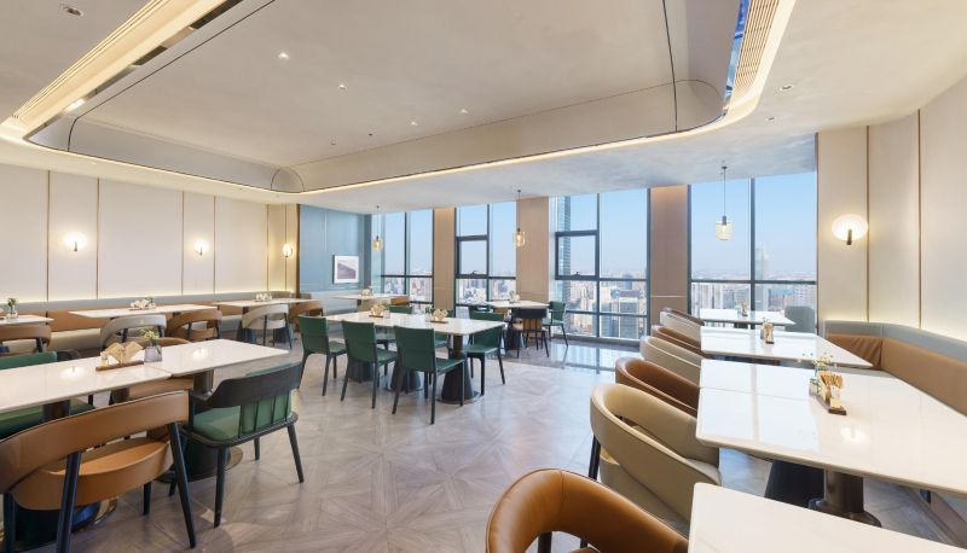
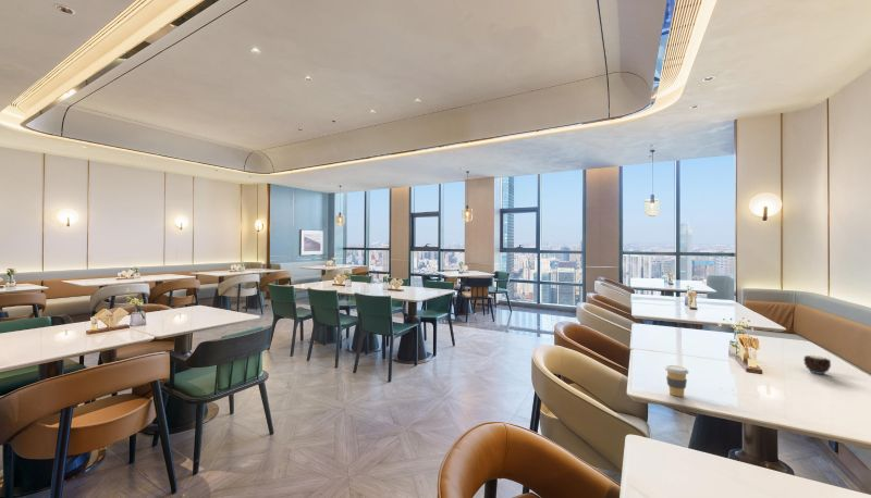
+ coffee cup [664,364,689,398]
+ candle [802,353,832,375]
